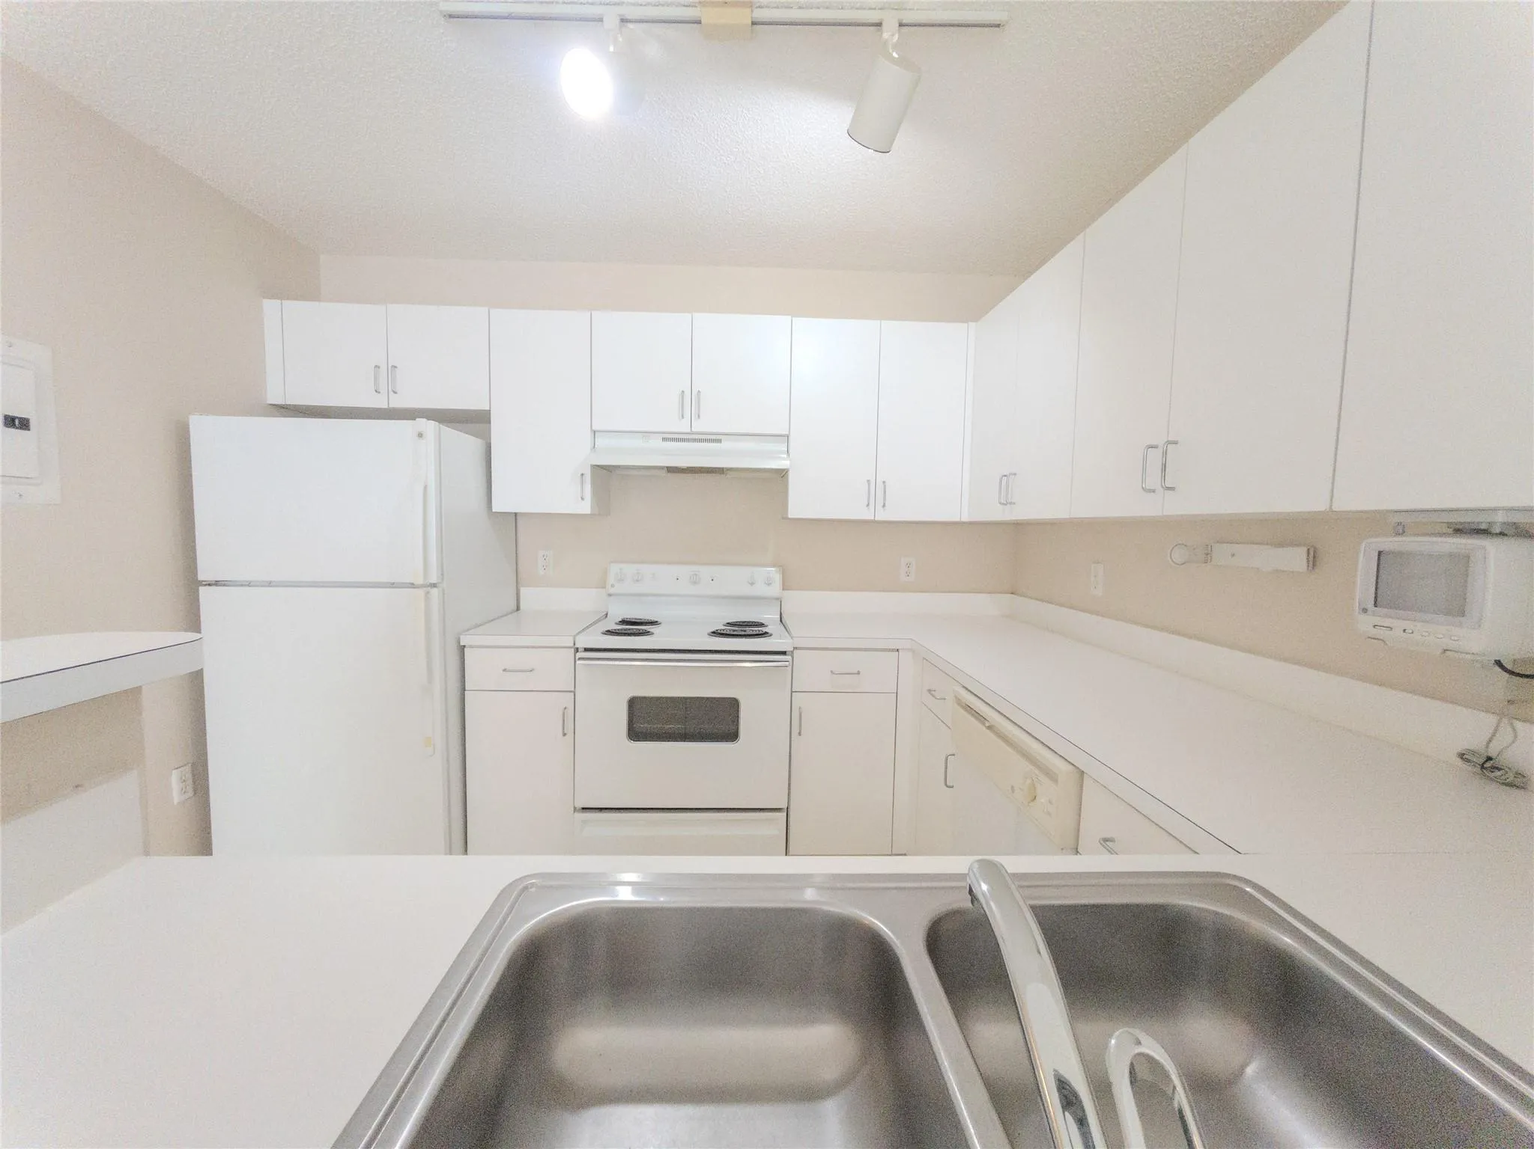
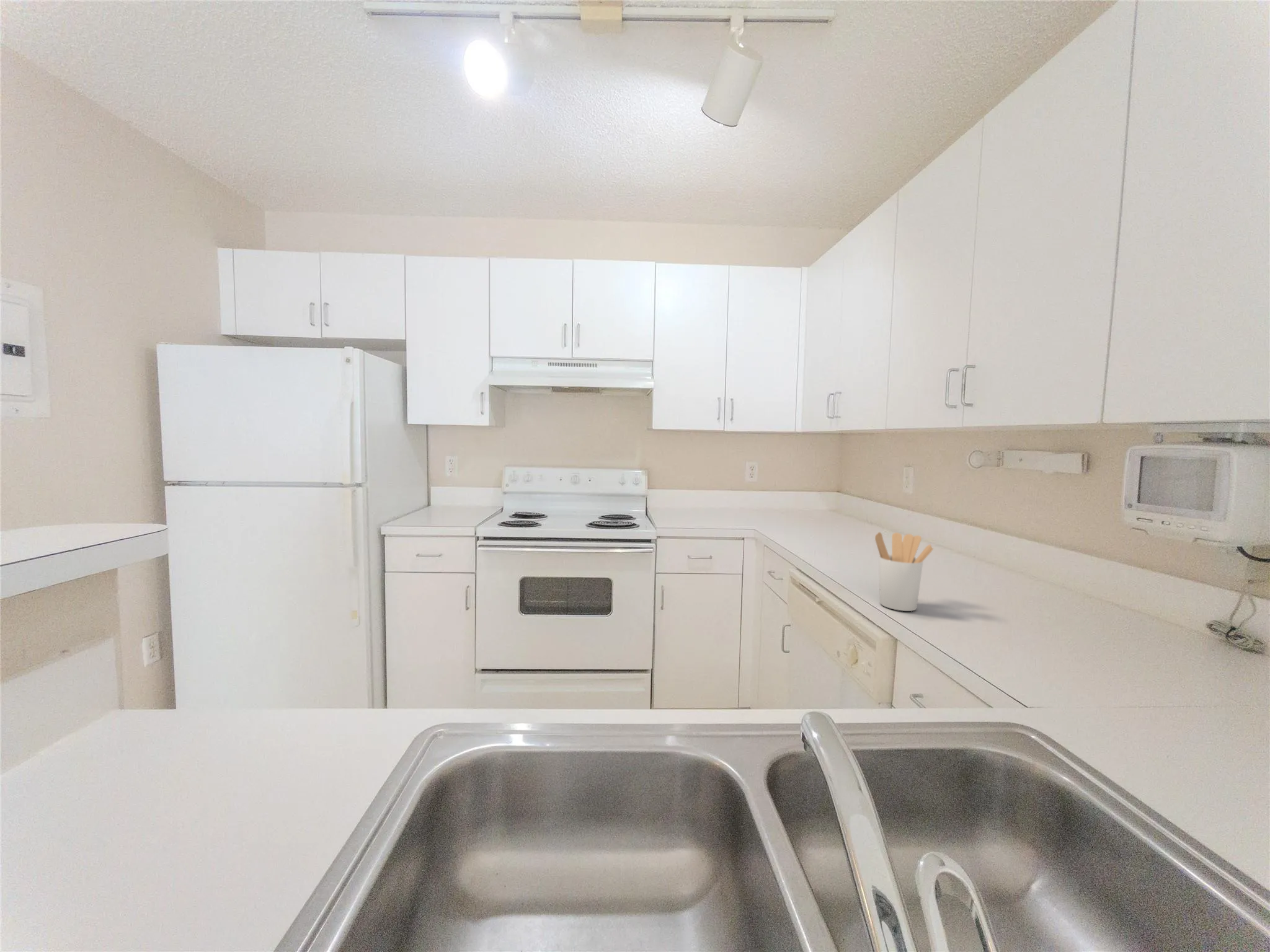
+ utensil holder [874,532,934,612]
